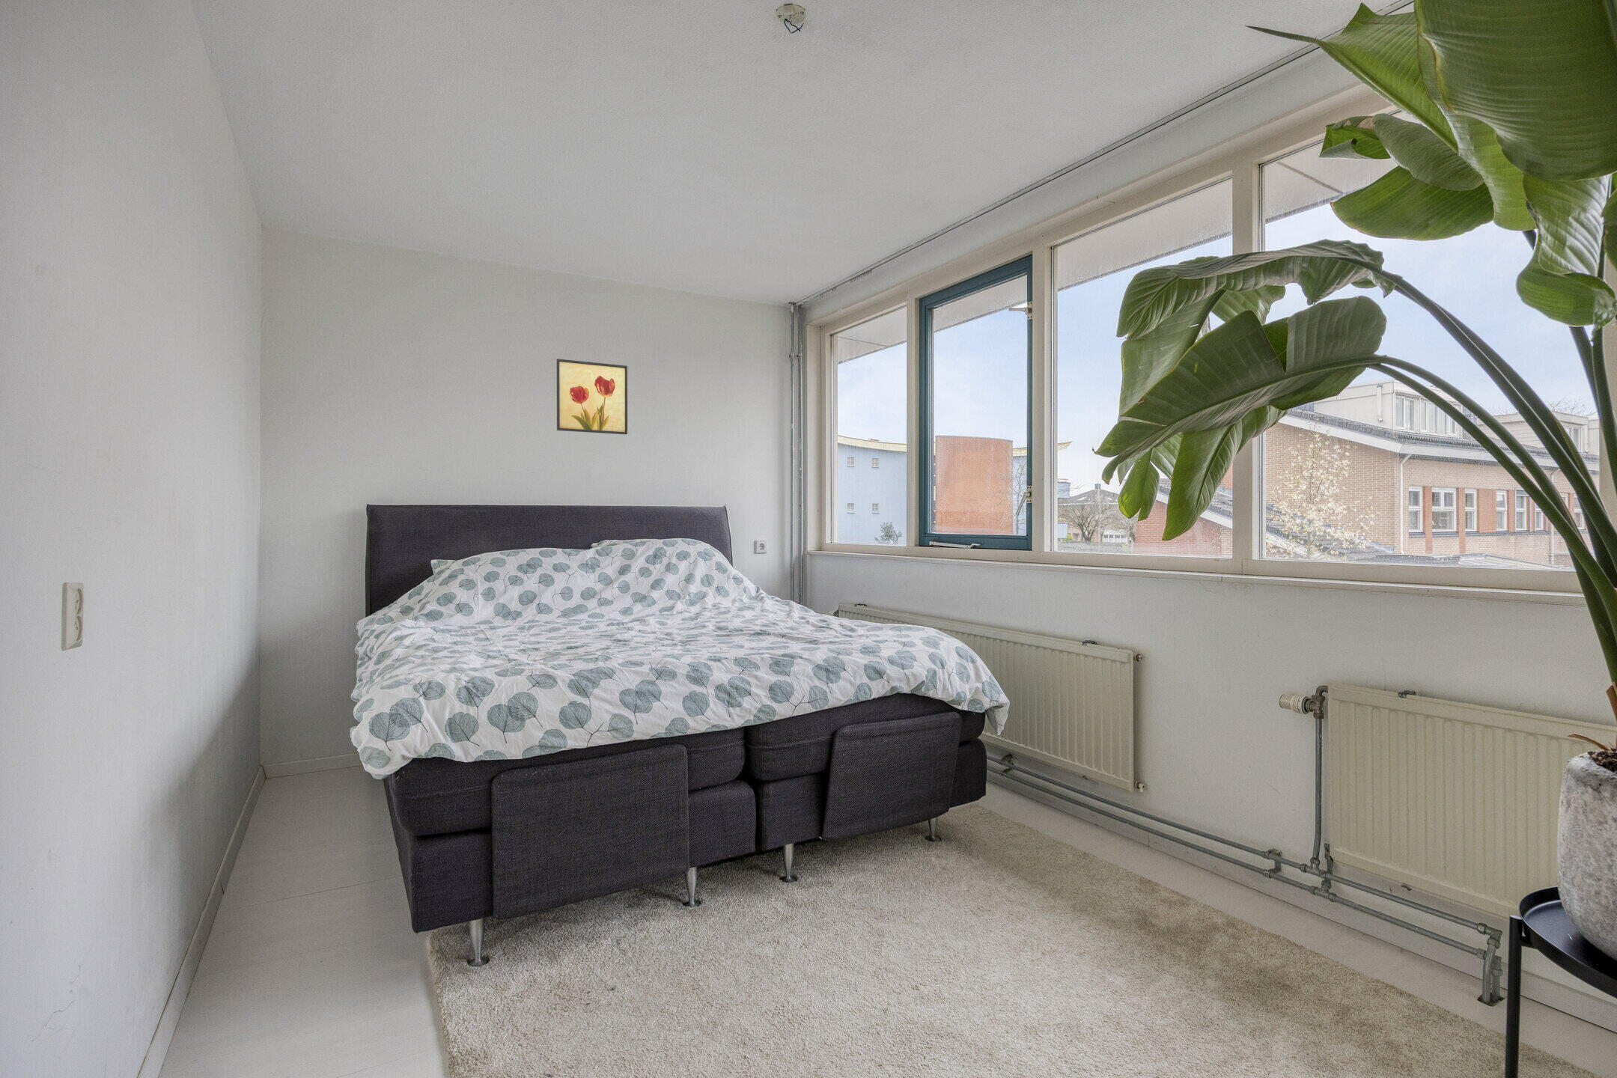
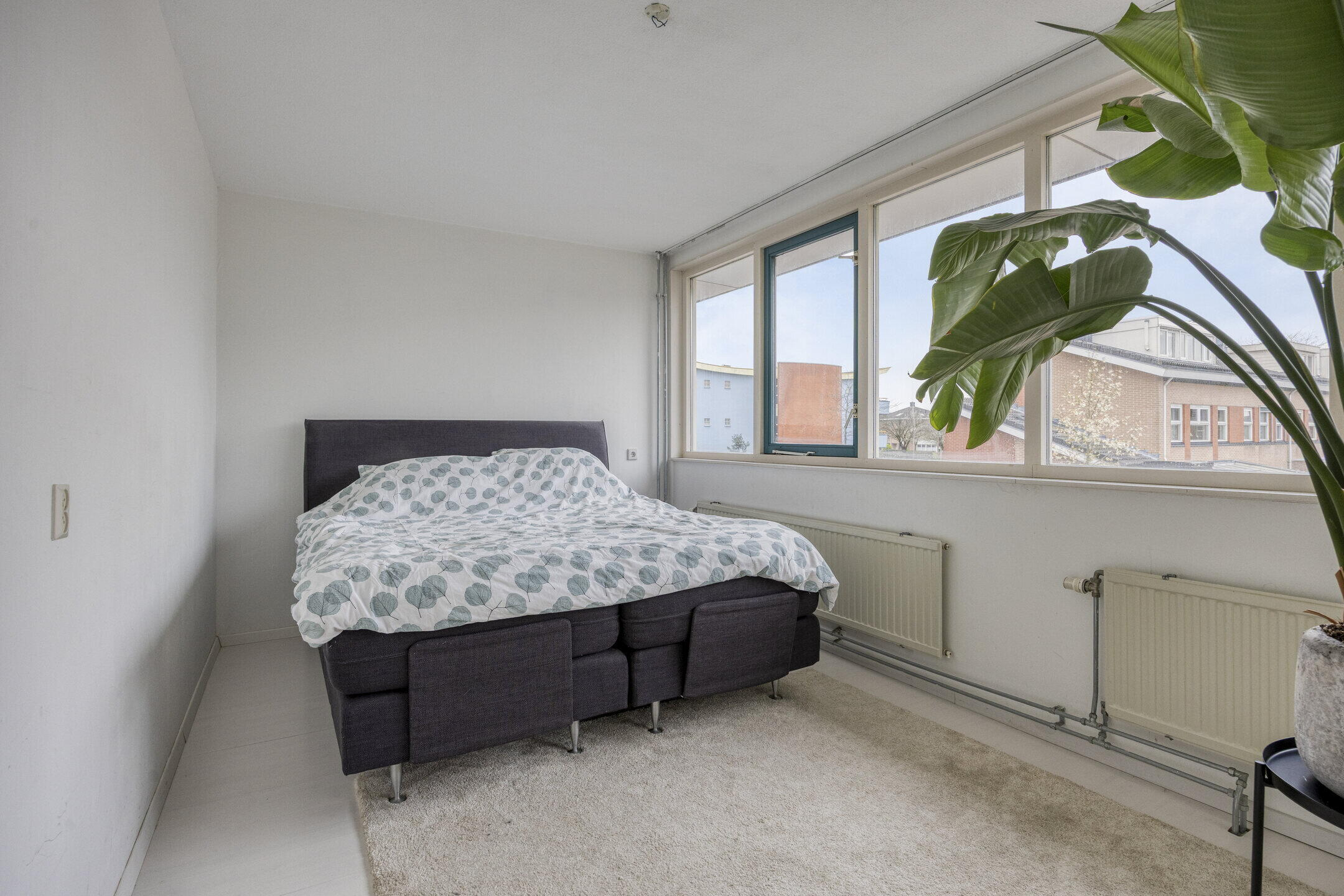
- wall art [556,359,628,436]
